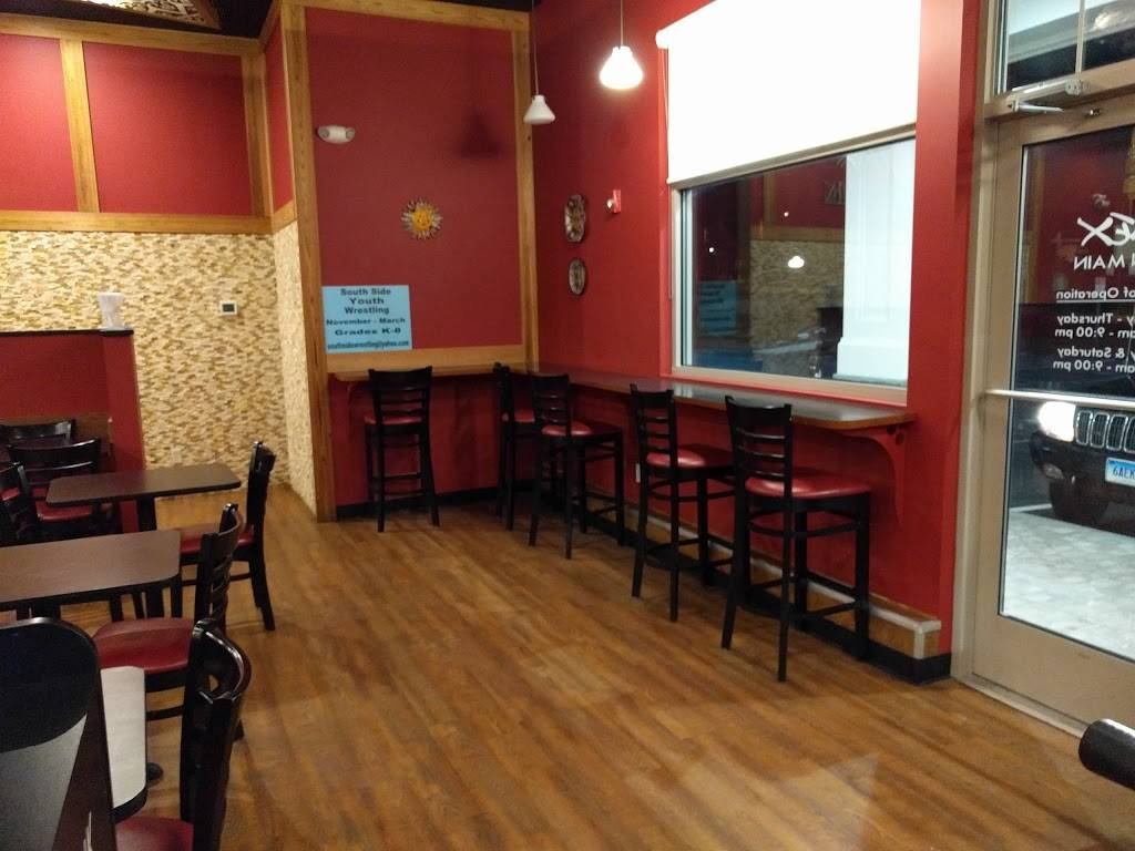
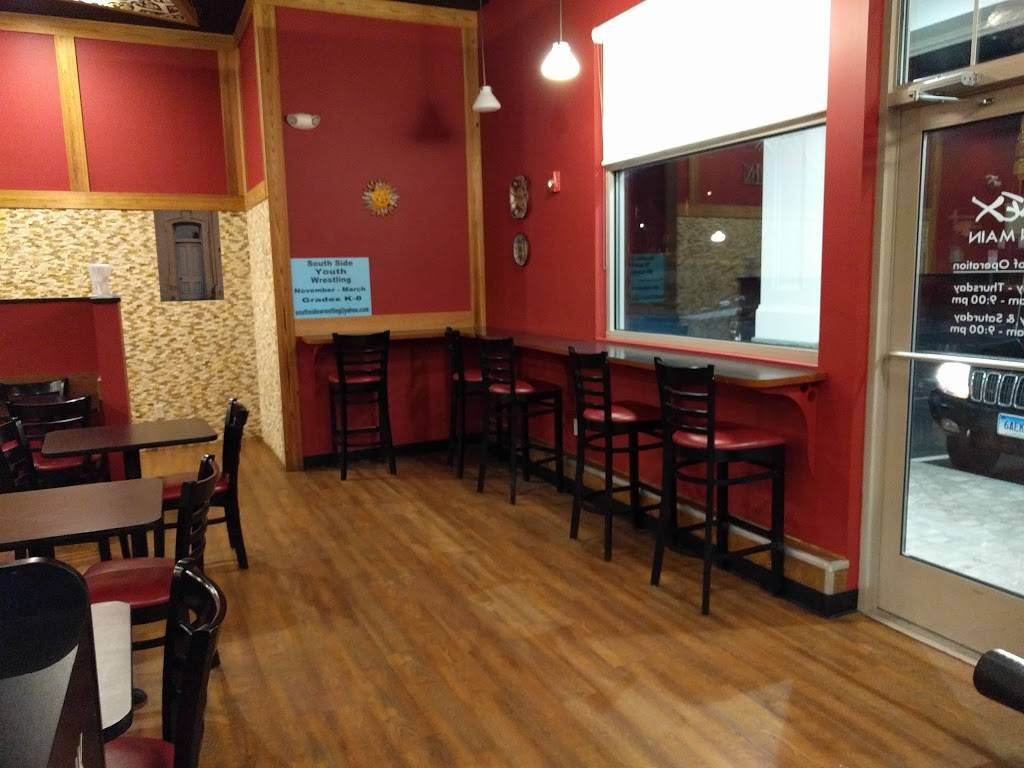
+ wall art [152,209,225,303]
